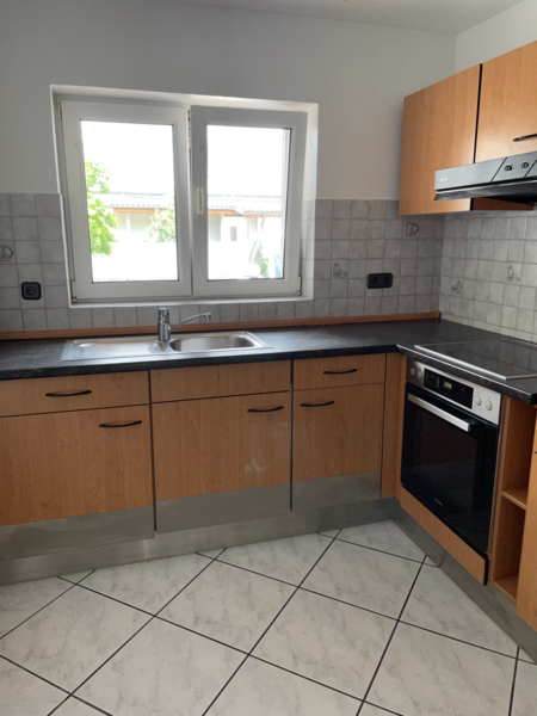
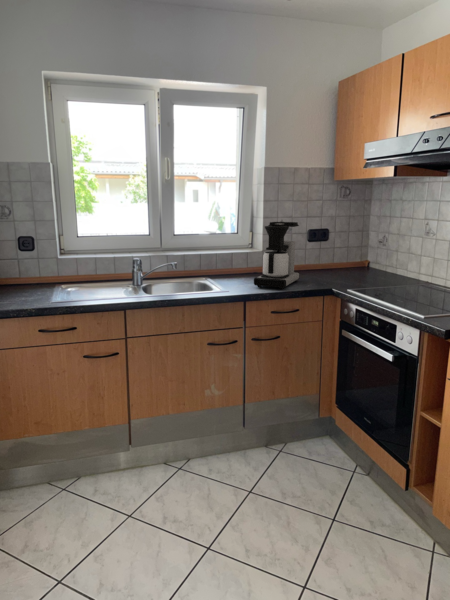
+ coffee maker [253,221,301,290]
